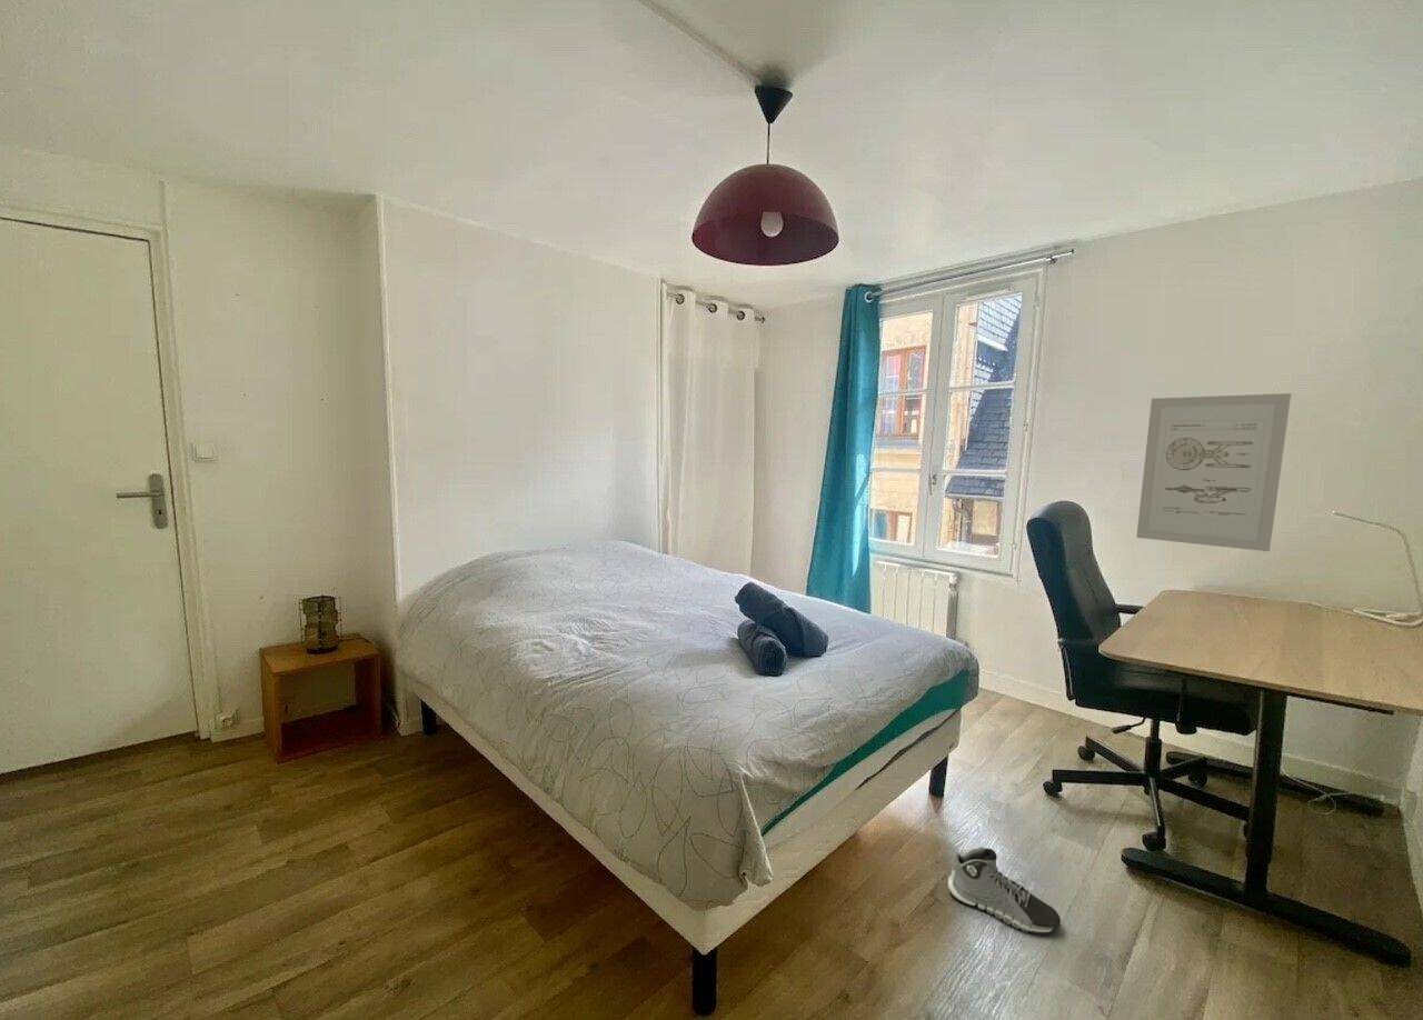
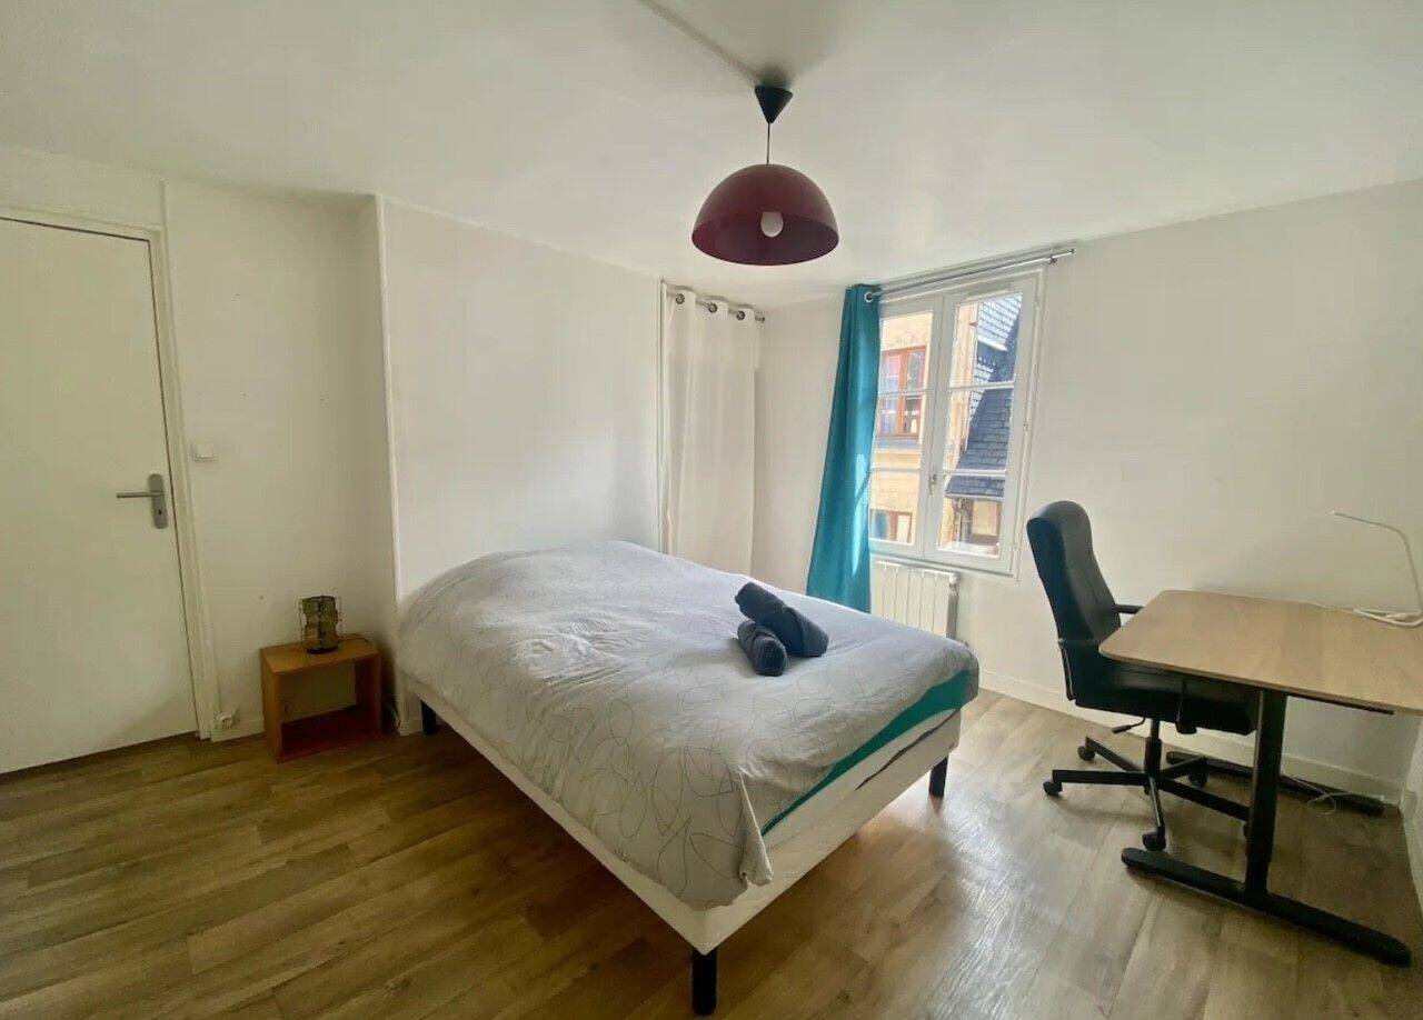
- sneaker [947,846,1062,936]
- wall art [1136,392,1292,552]
